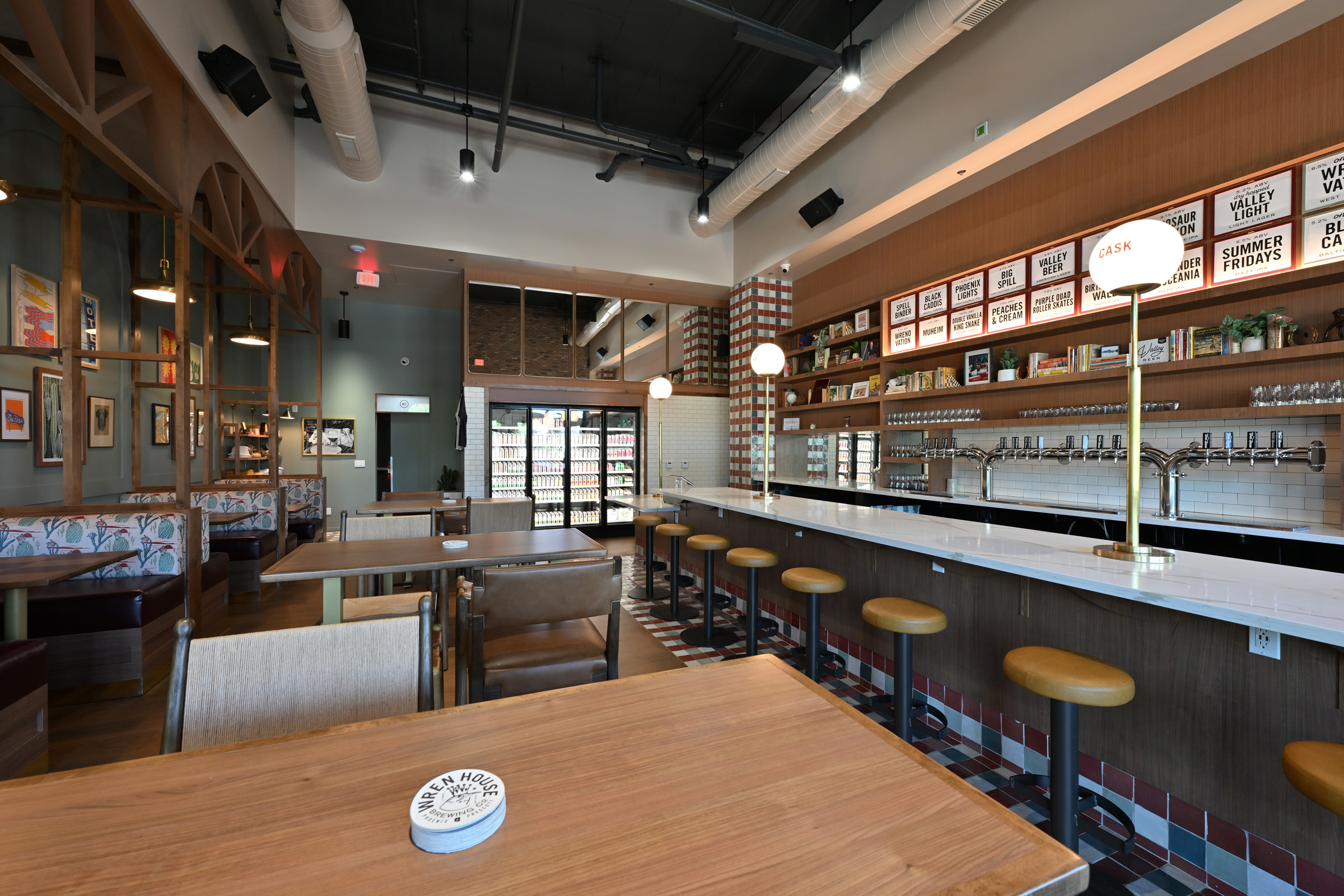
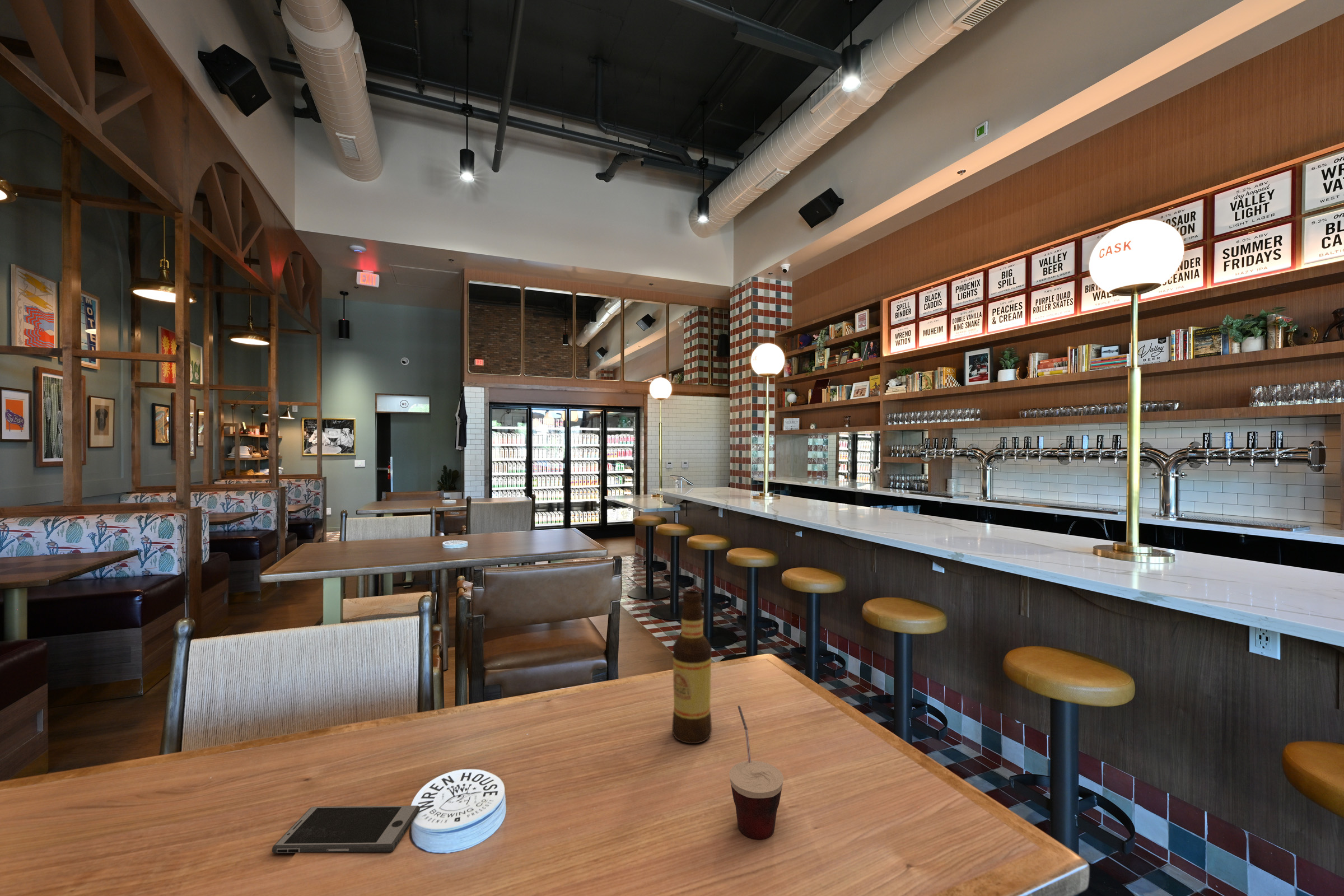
+ smartphone [272,805,421,854]
+ bottle [671,590,712,744]
+ cup [729,705,784,840]
